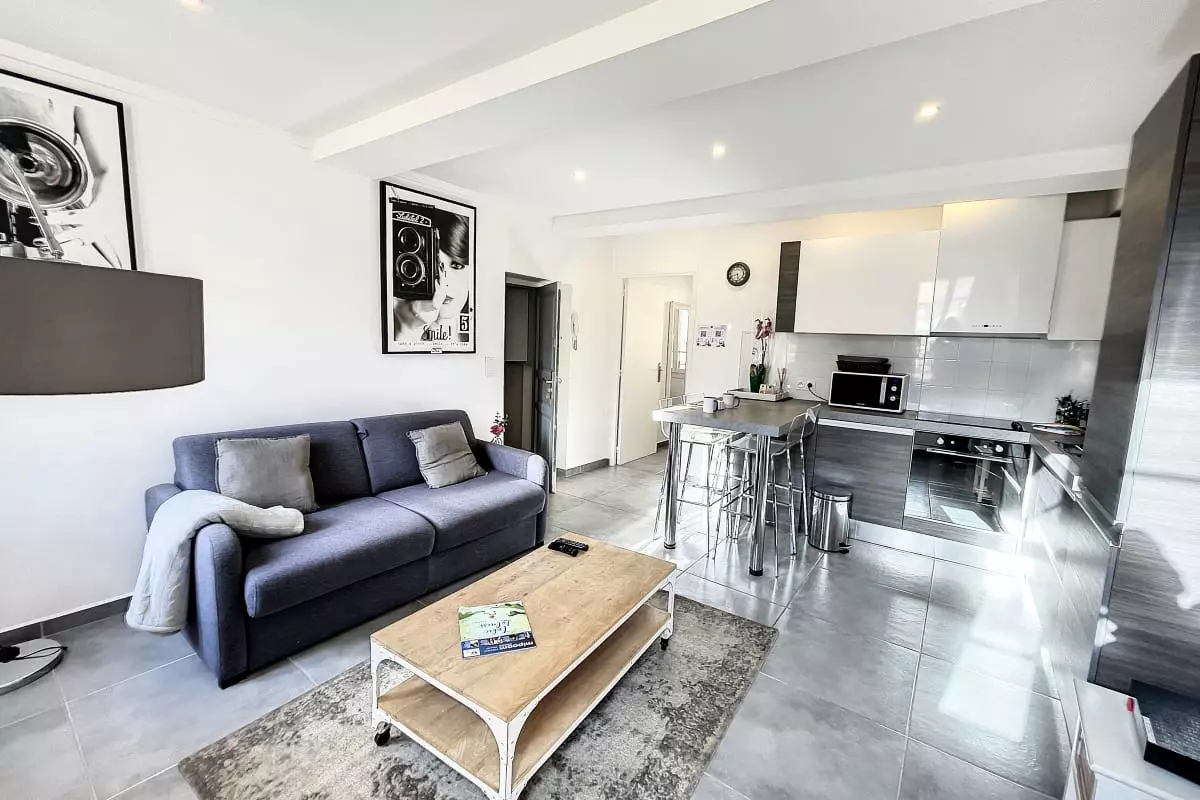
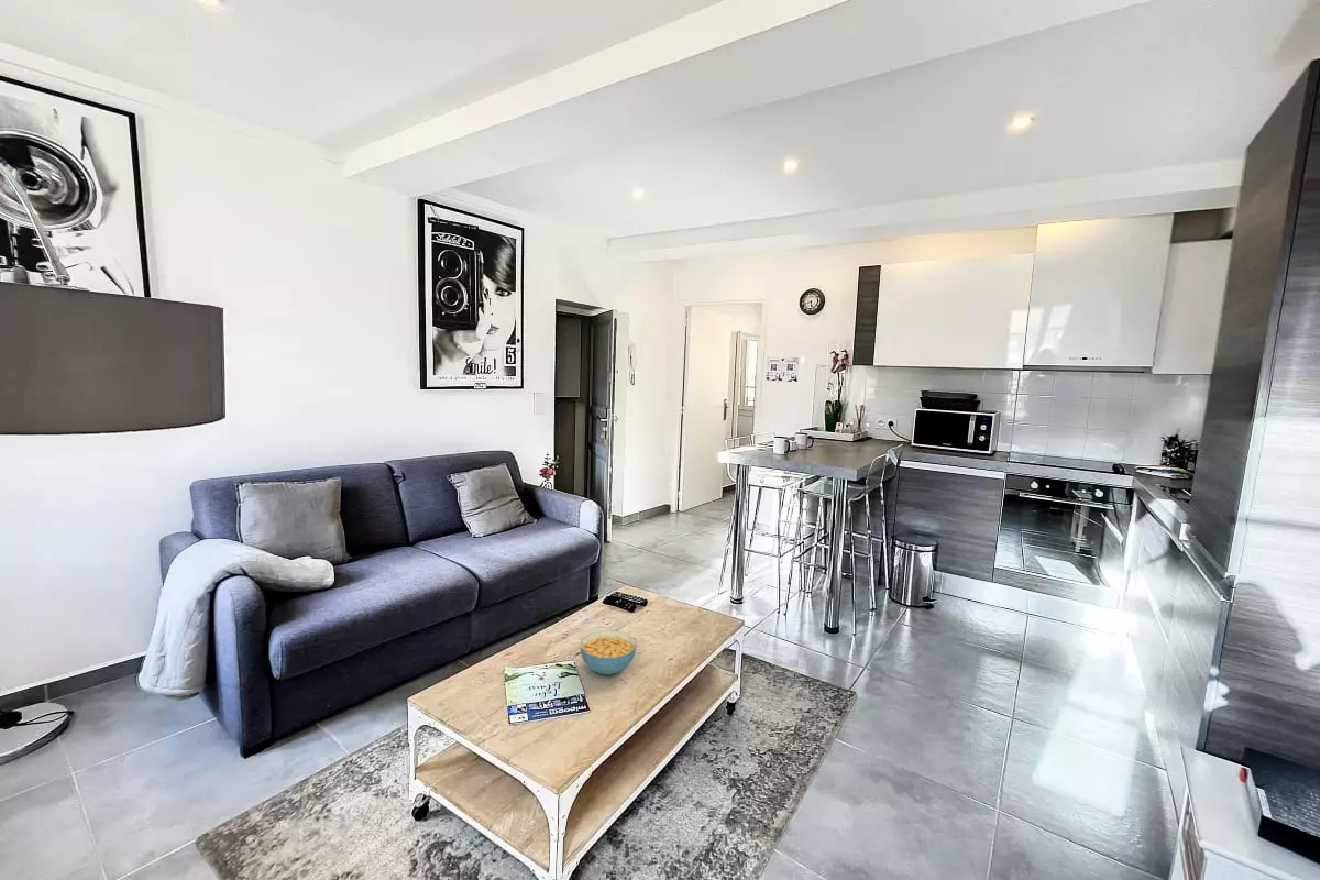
+ cereal bowl [580,630,637,675]
